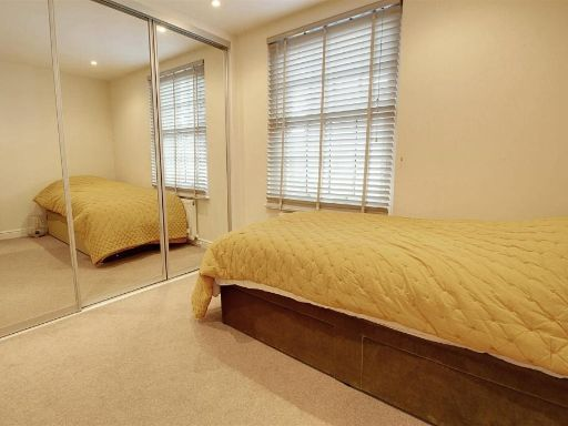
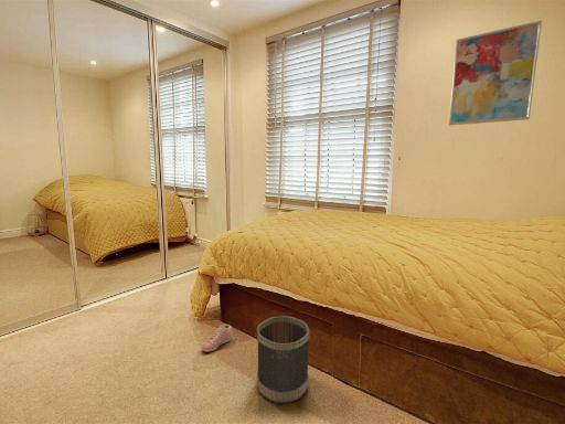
+ wastebasket [256,316,310,404]
+ wall art [448,20,543,127]
+ sneaker [201,324,234,353]
